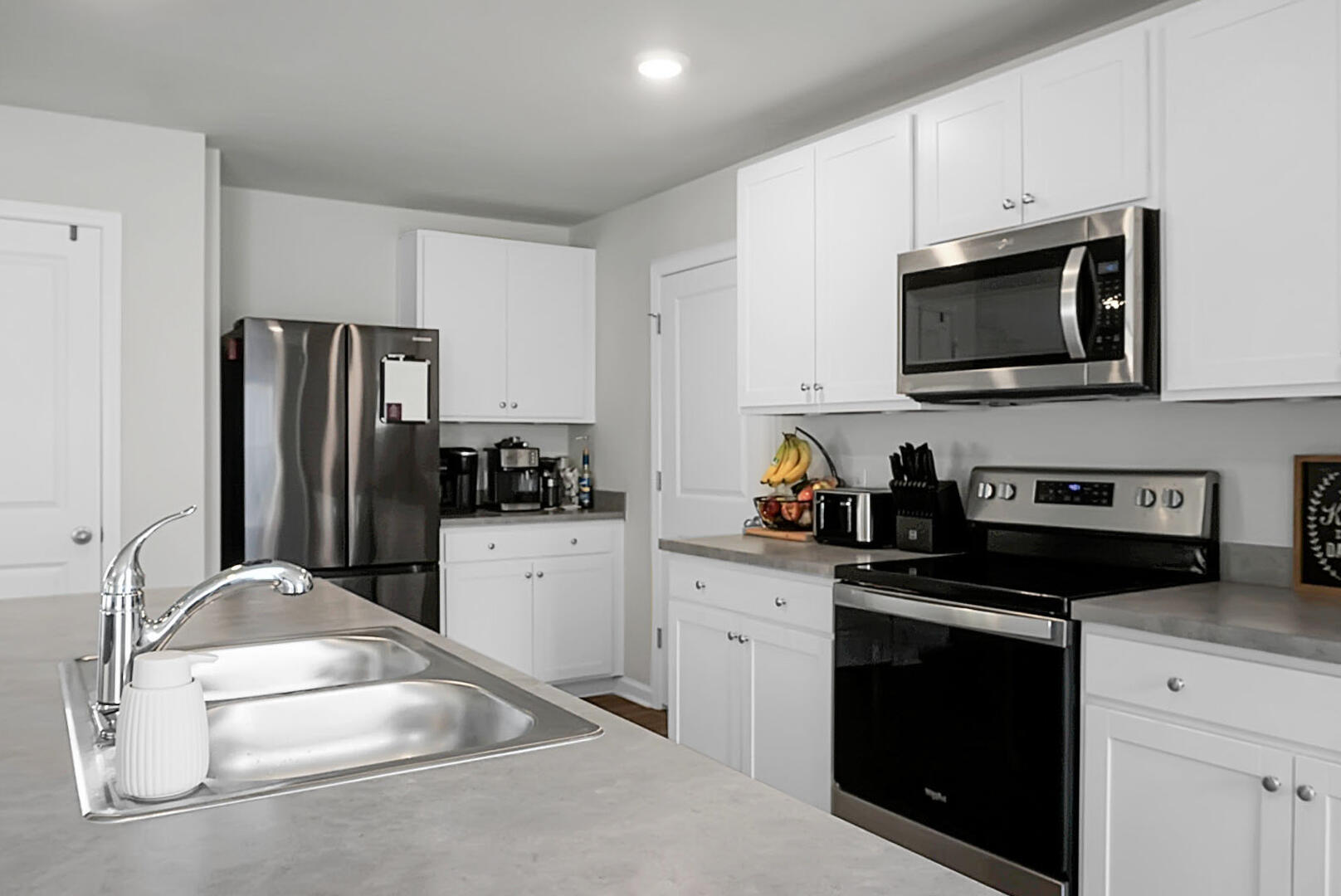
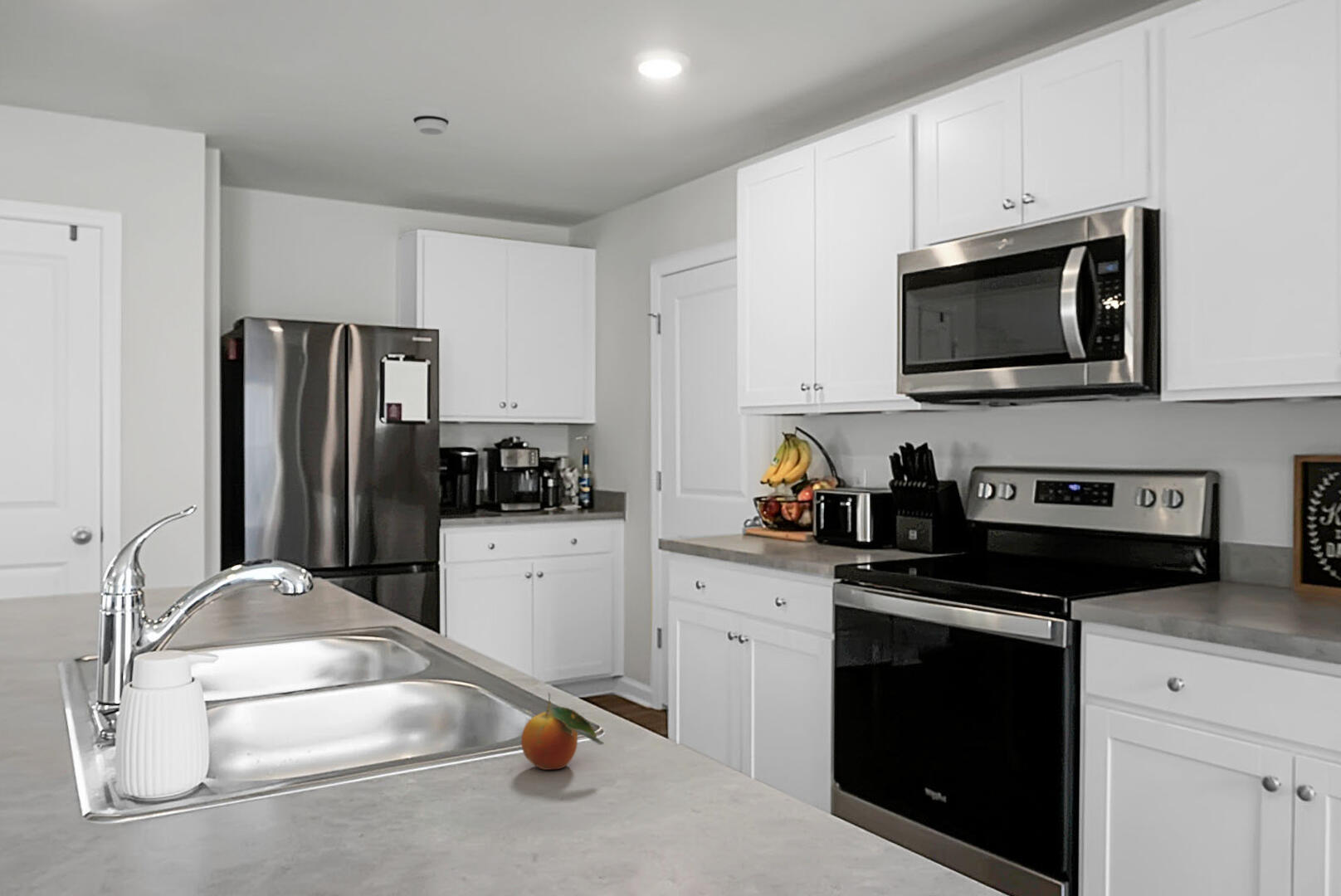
+ fruit [520,692,605,771]
+ smoke detector [412,105,450,136]
